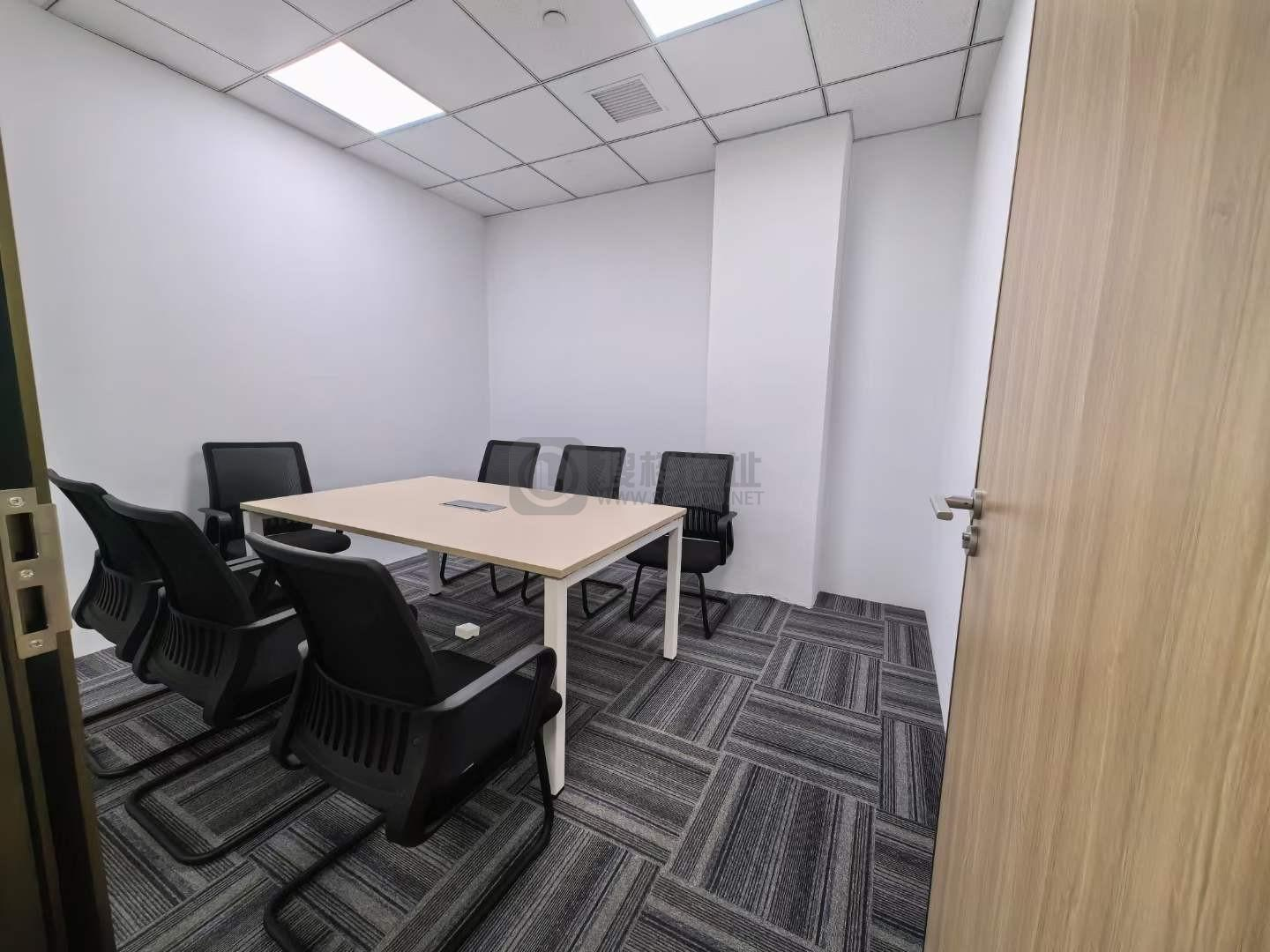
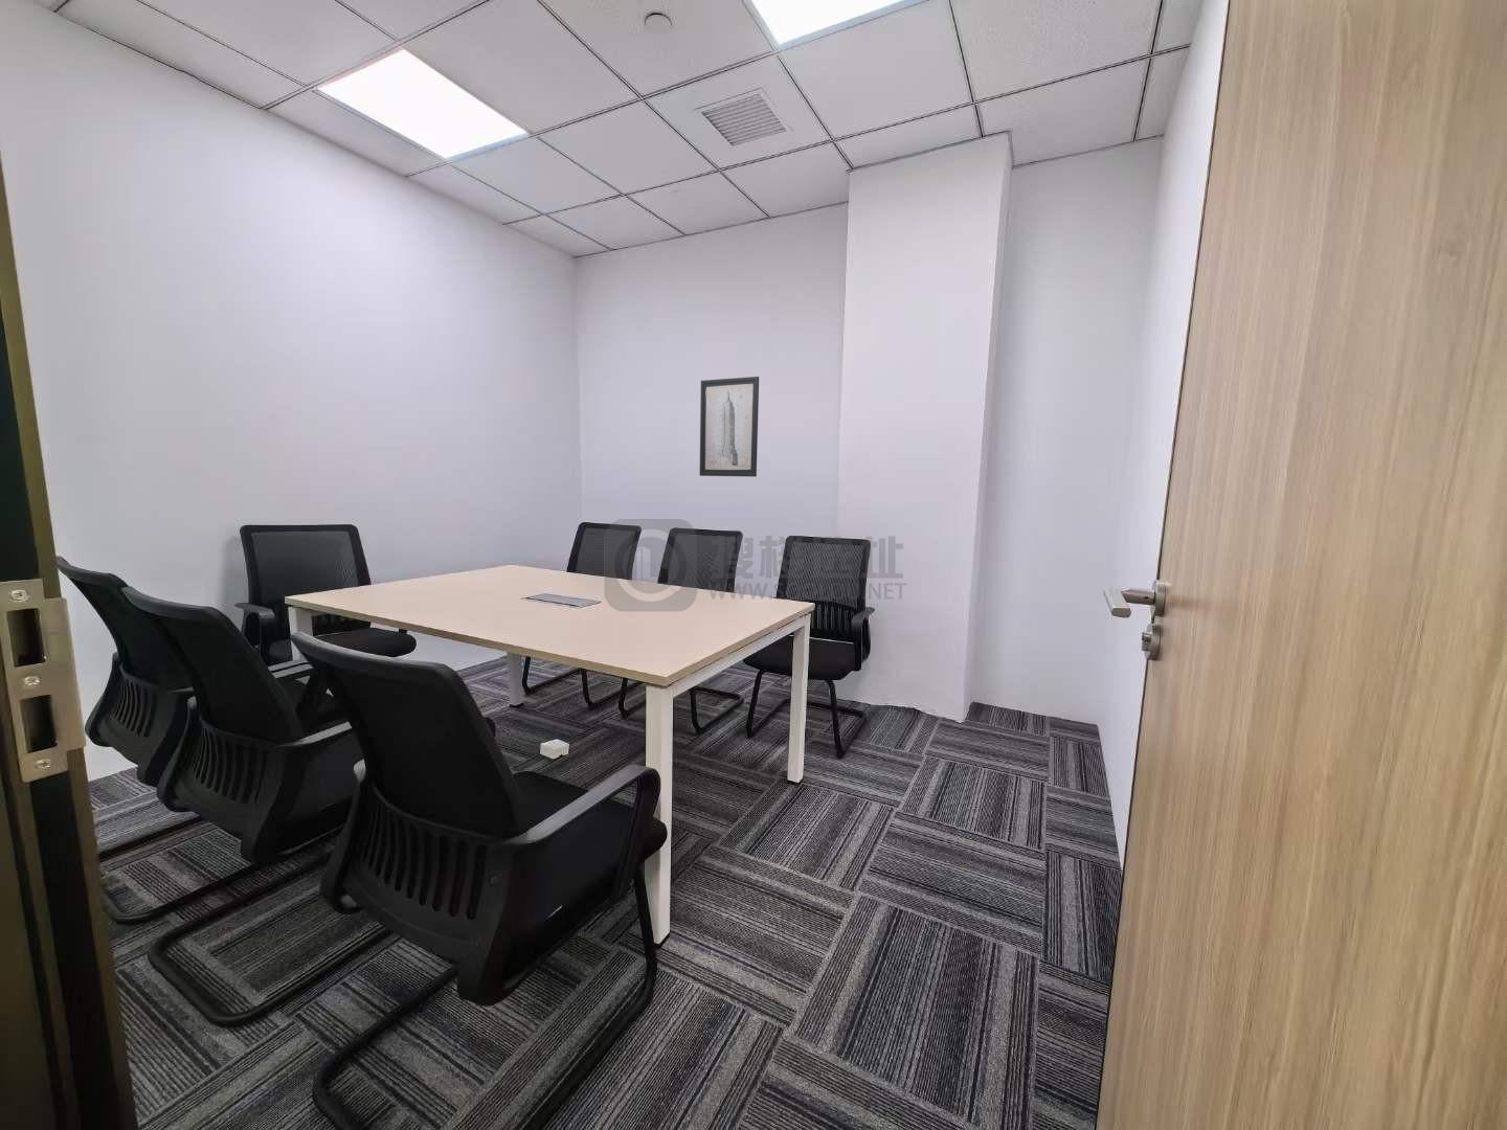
+ wall art [699,375,759,478]
